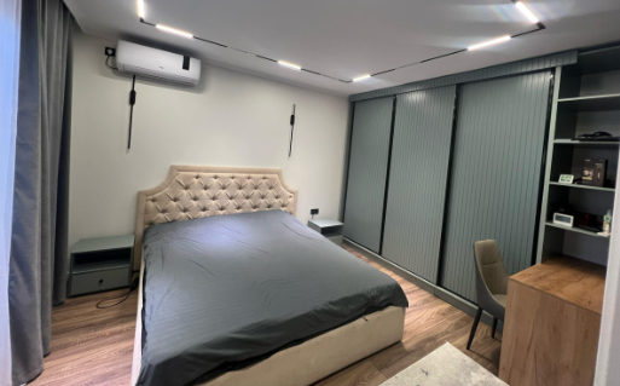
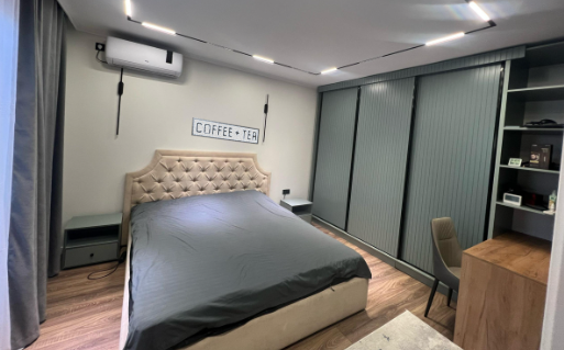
+ sign [190,116,261,145]
